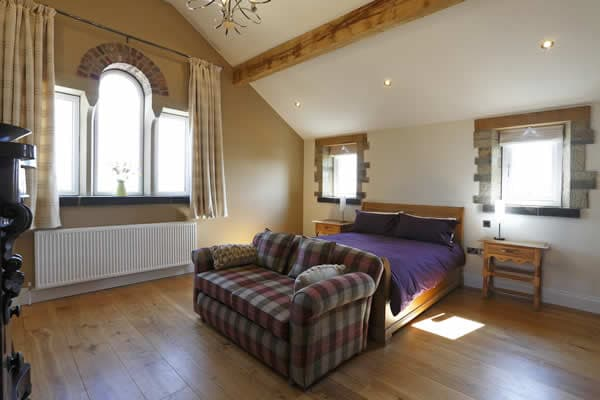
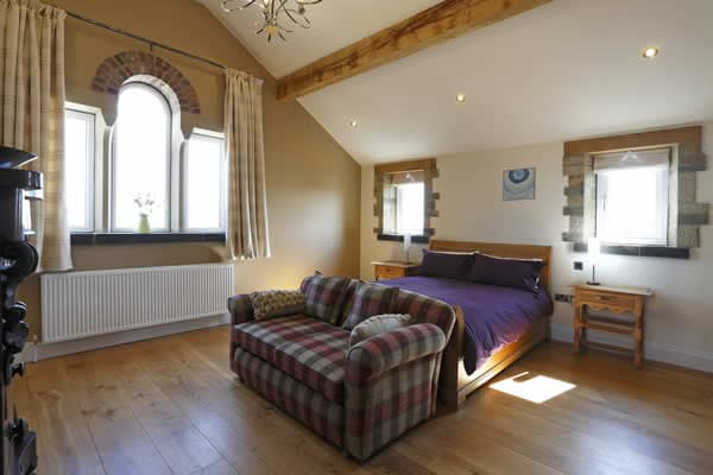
+ wall art [501,166,537,202]
